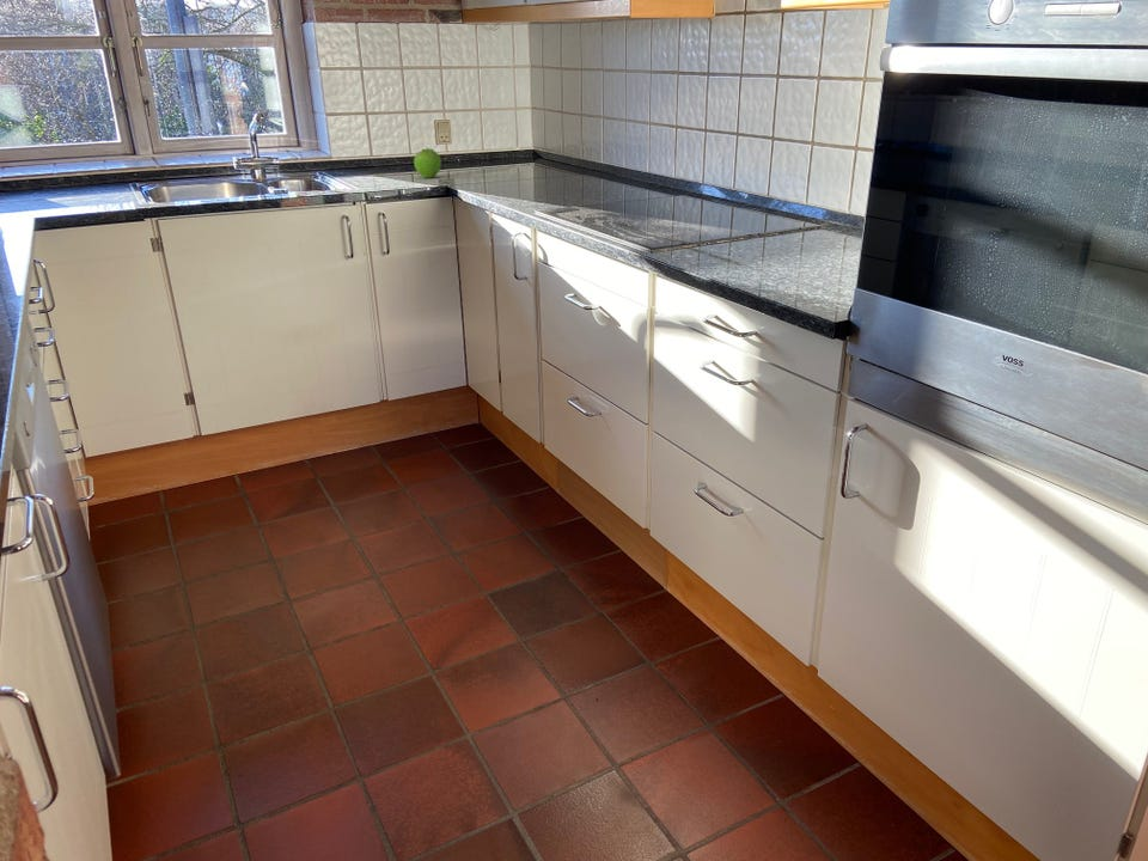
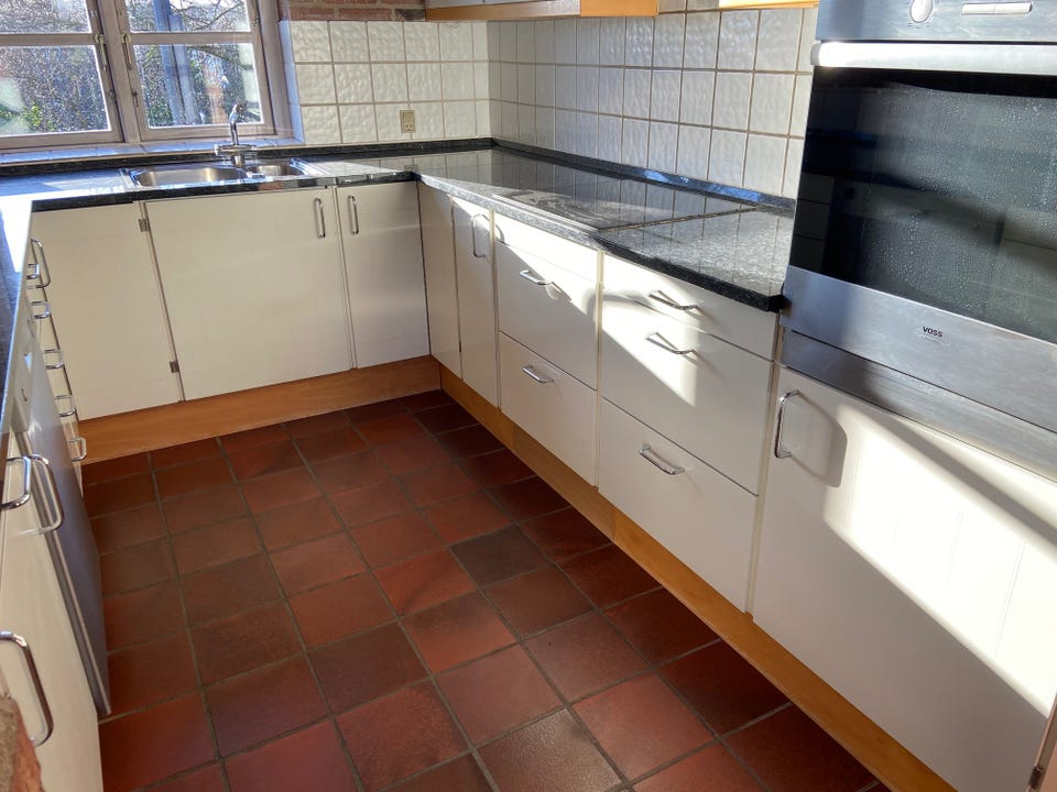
- fruit [413,146,442,179]
